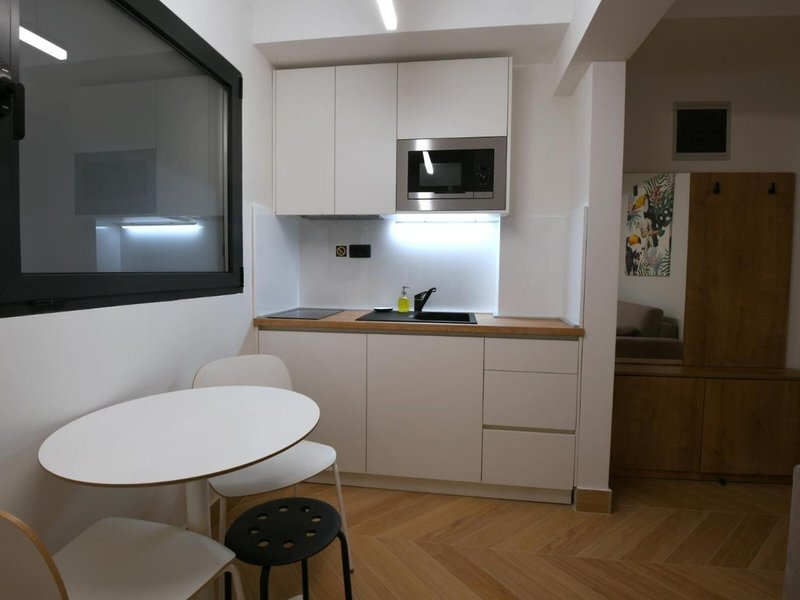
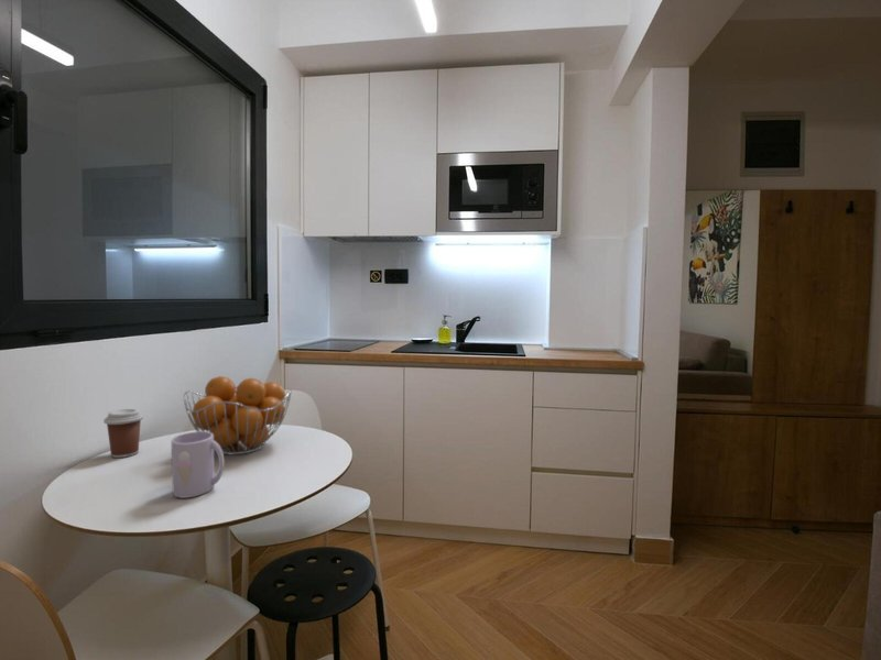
+ coffee cup [102,408,144,459]
+ mug [171,430,226,499]
+ fruit basket [183,375,293,457]
